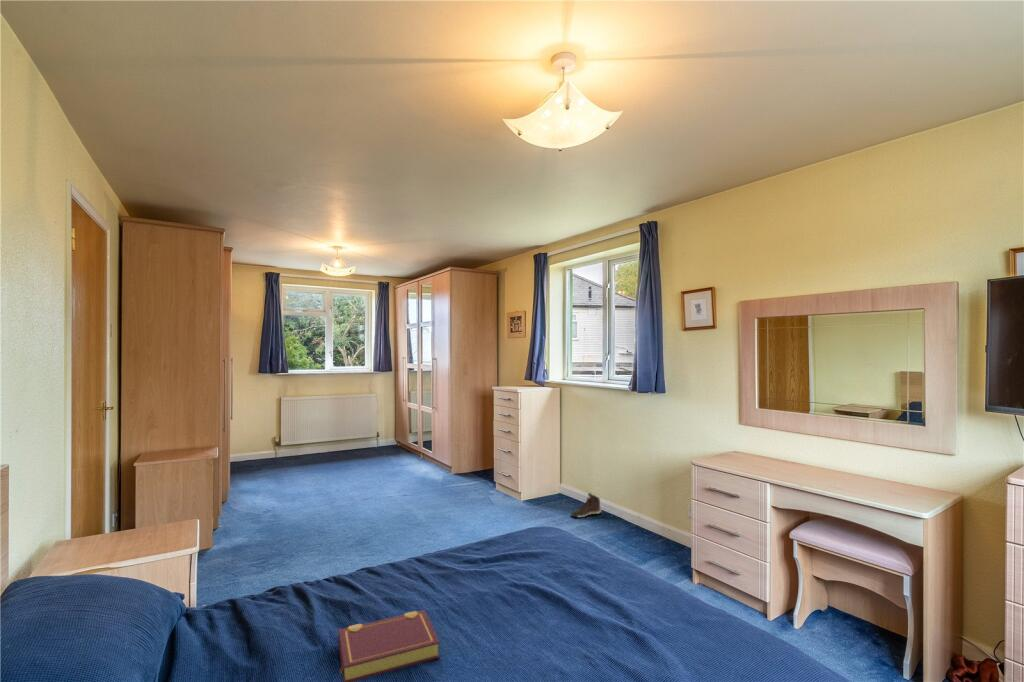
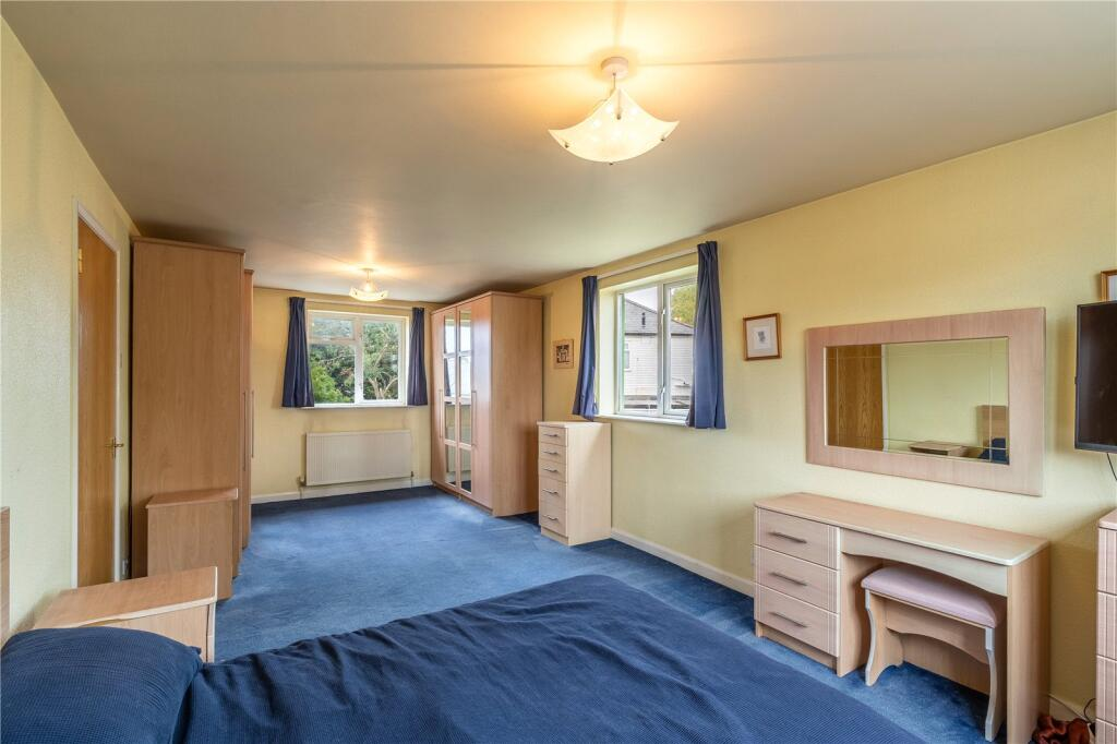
- sneaker [570,492,602,519]
- book [337,609,441,682]
